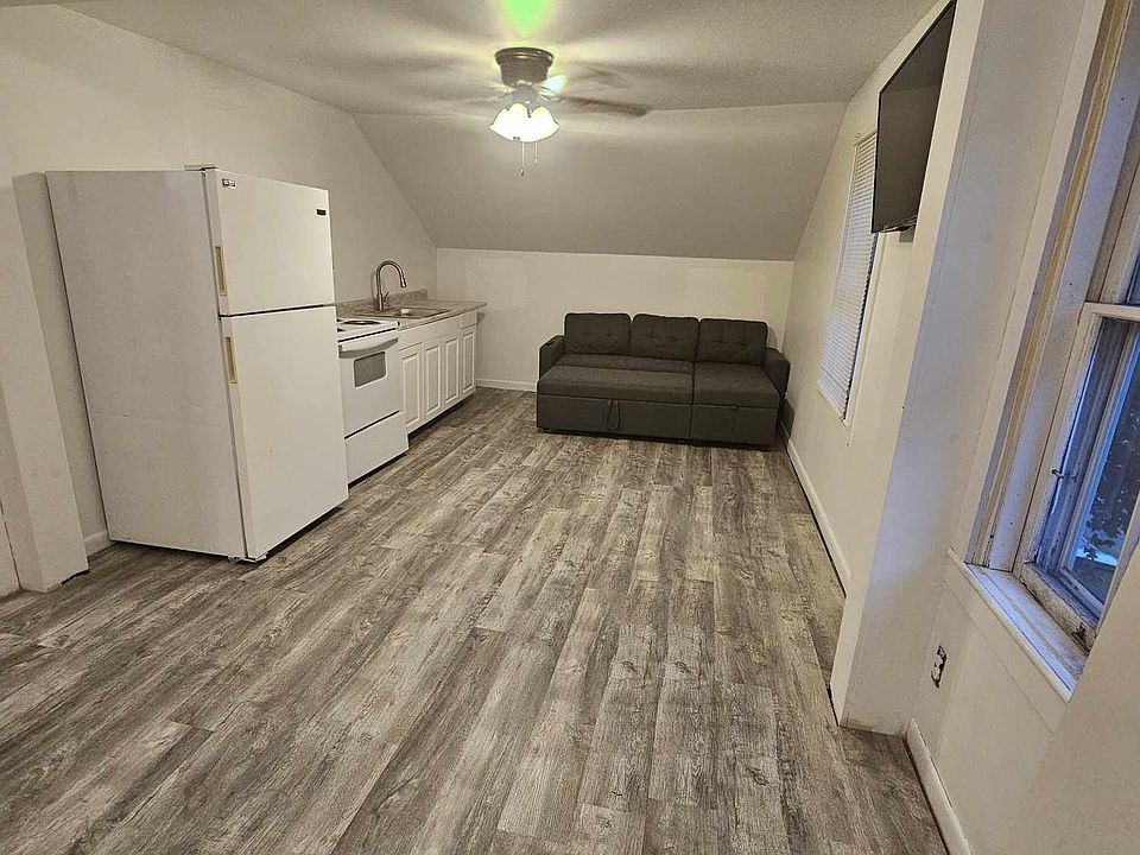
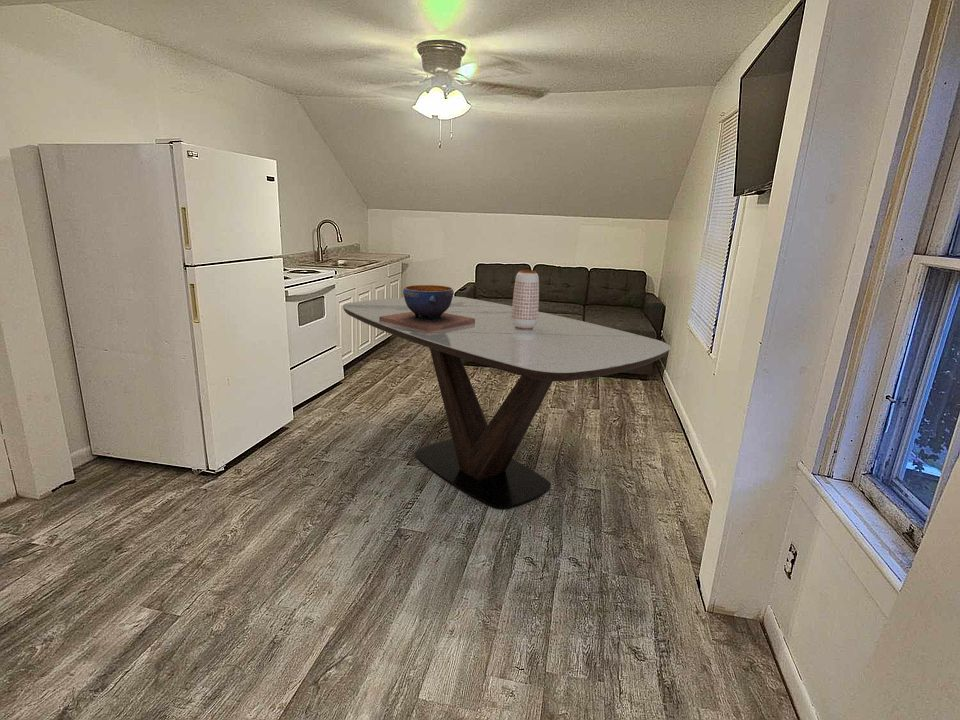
+ planter [511,269,540,329]
+ decorative bowl [379,284,475,332]
+ dining table [342,295,671,509]
